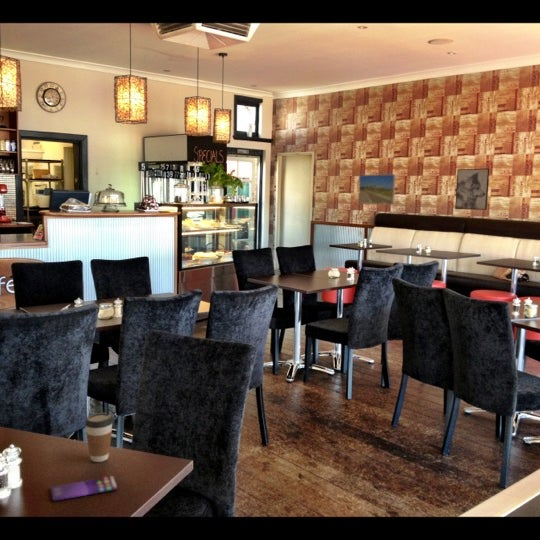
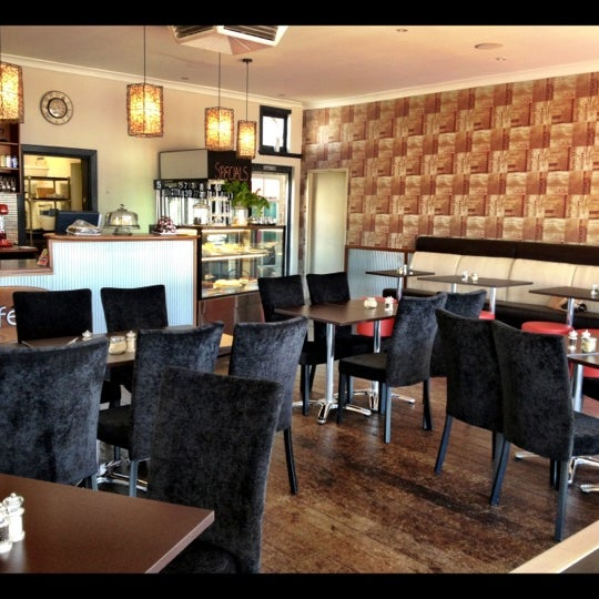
- smartphone [50,475,119,502]
- coffee cup [84,412,114,463]
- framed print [357,173,397,205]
- wall art [454,168,490,211]
